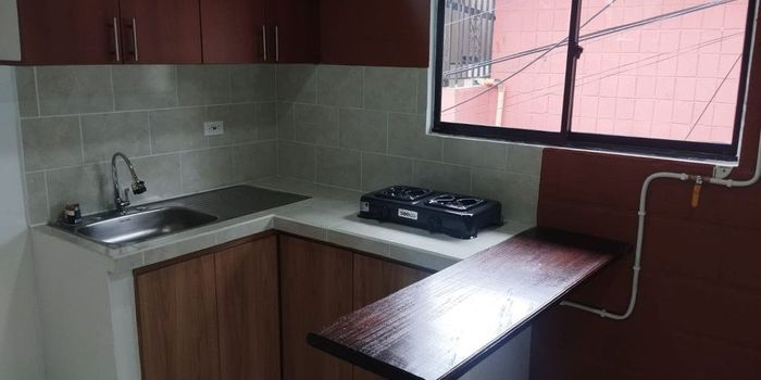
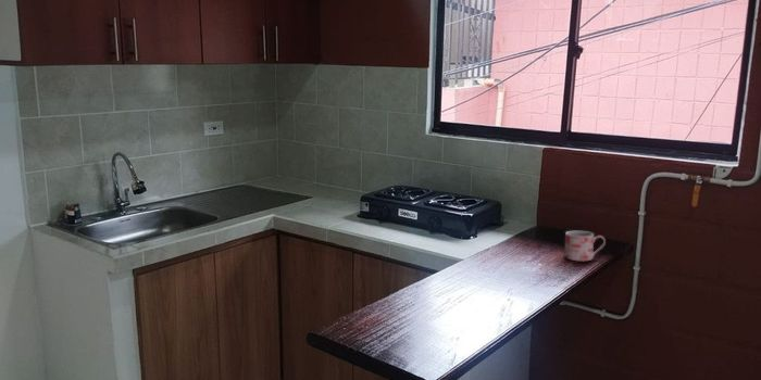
+ mug [563,230,607,262]
